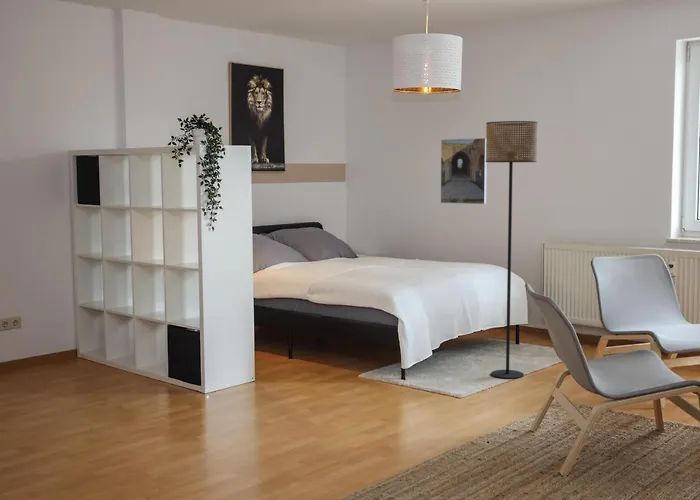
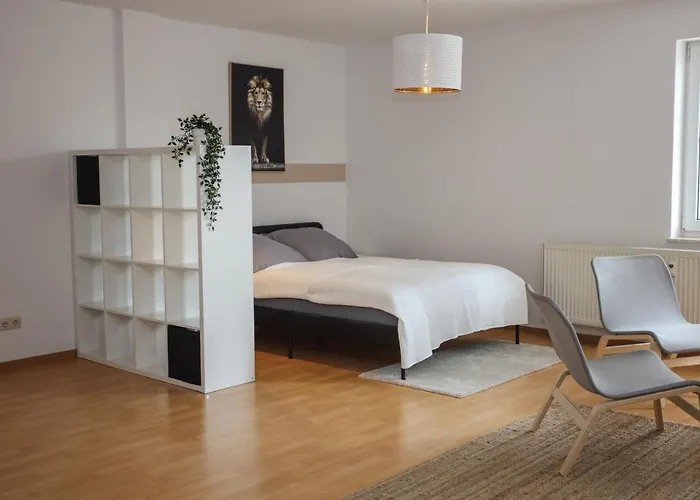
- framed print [440,137,488,205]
- floor lamp [485,120,538,380]
